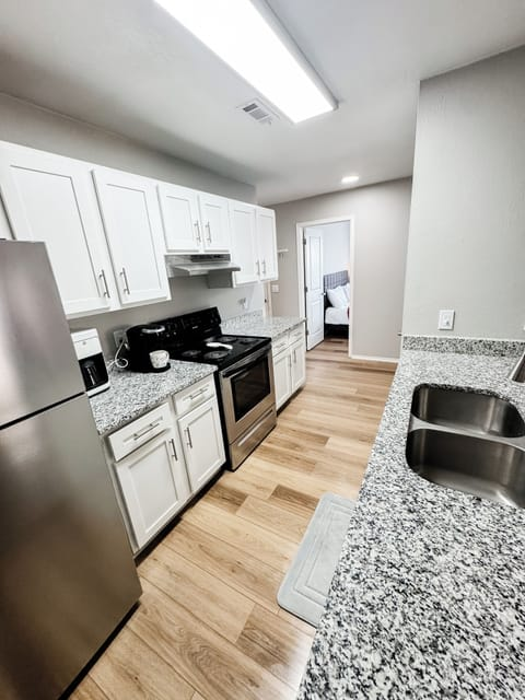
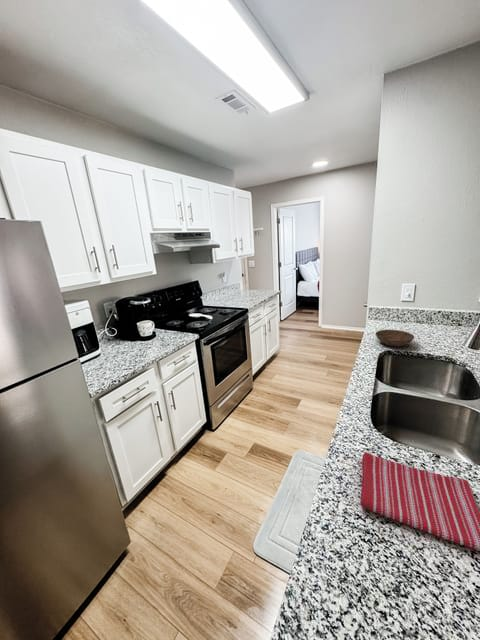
+ bowl [375,329,415,348]
+ dish towel [359,451,480,552]
